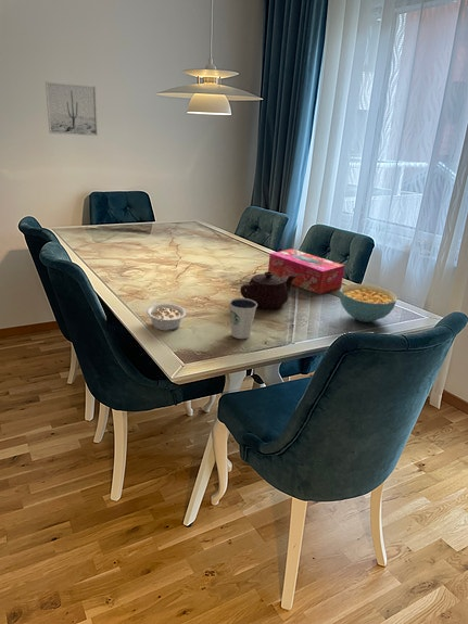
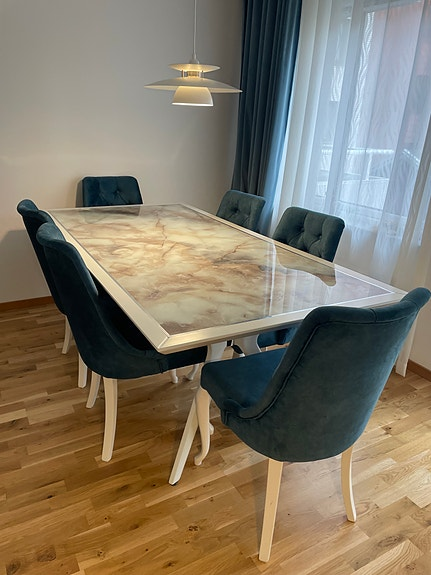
- legume [146,302,187,332]
- cereal bowl [339,283,399,323]
- teapot [239,270,296,310]
- wall art [45,80,99,137]
- tissue box [267,247,345,295]
- dixie cup [228,297,257,340]
